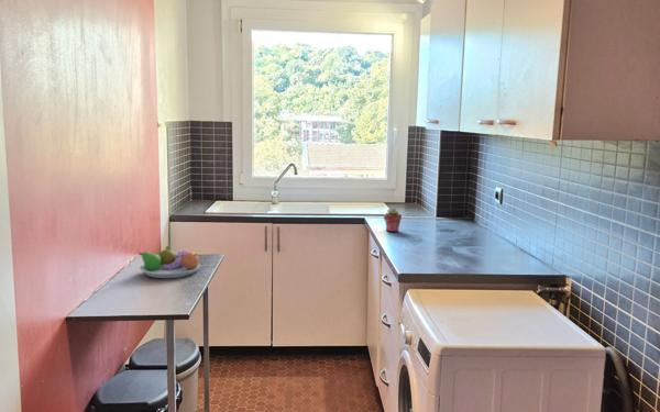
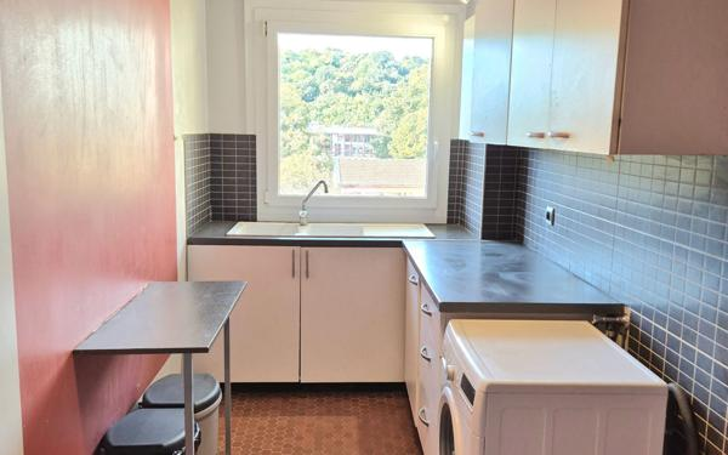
- potted succulent [383,207,403,233]
- fruit bowl [138,244,201,279]
